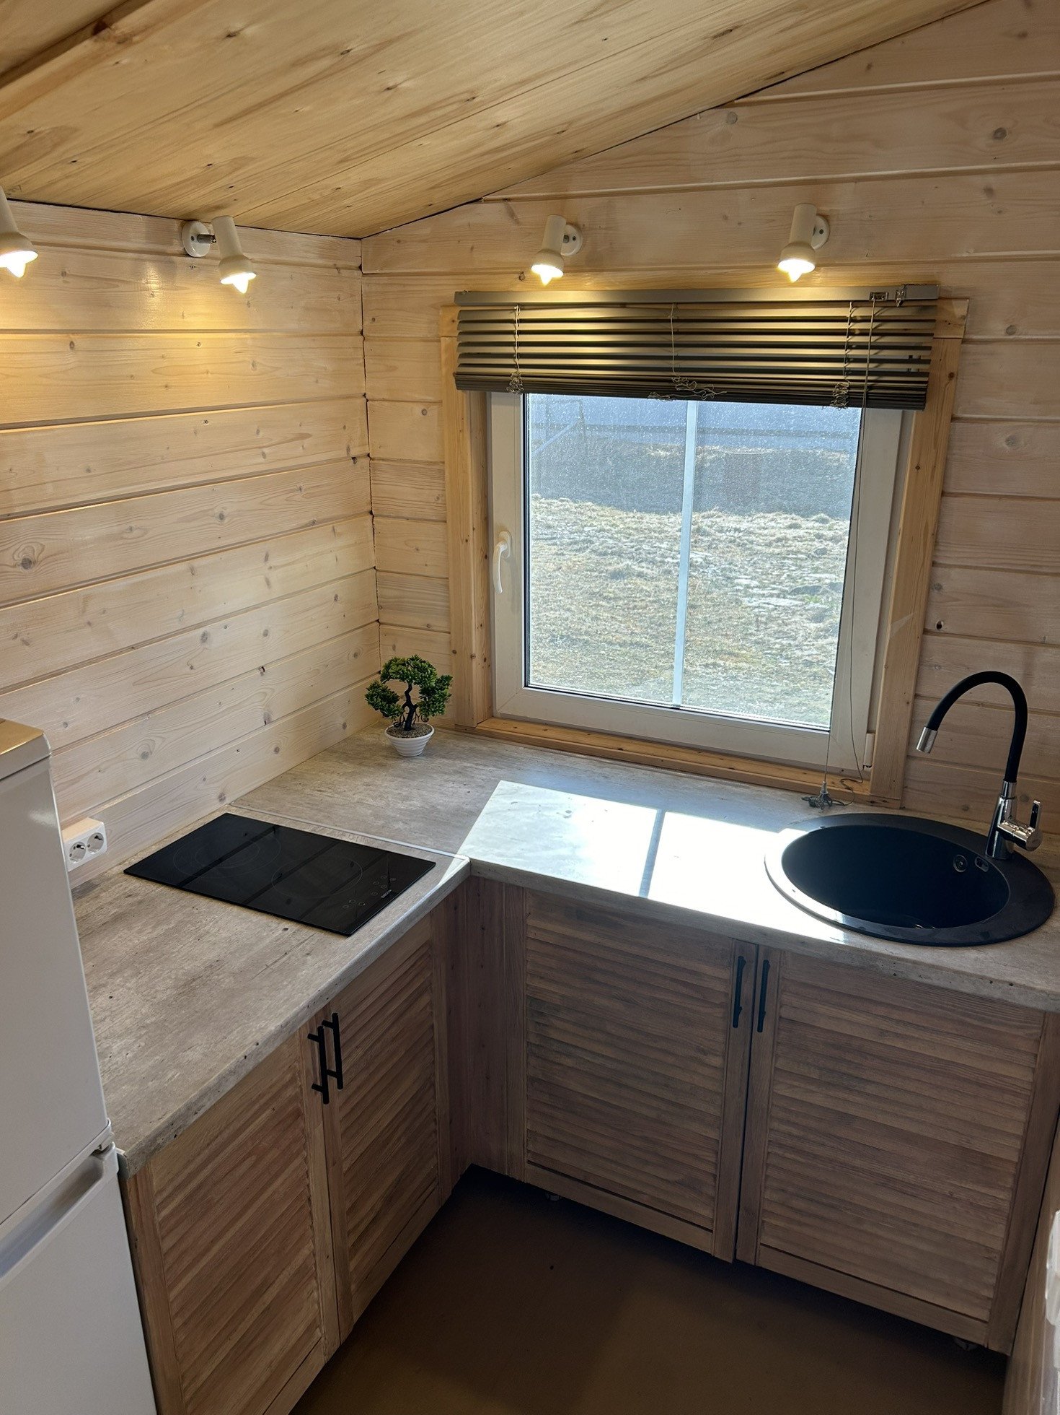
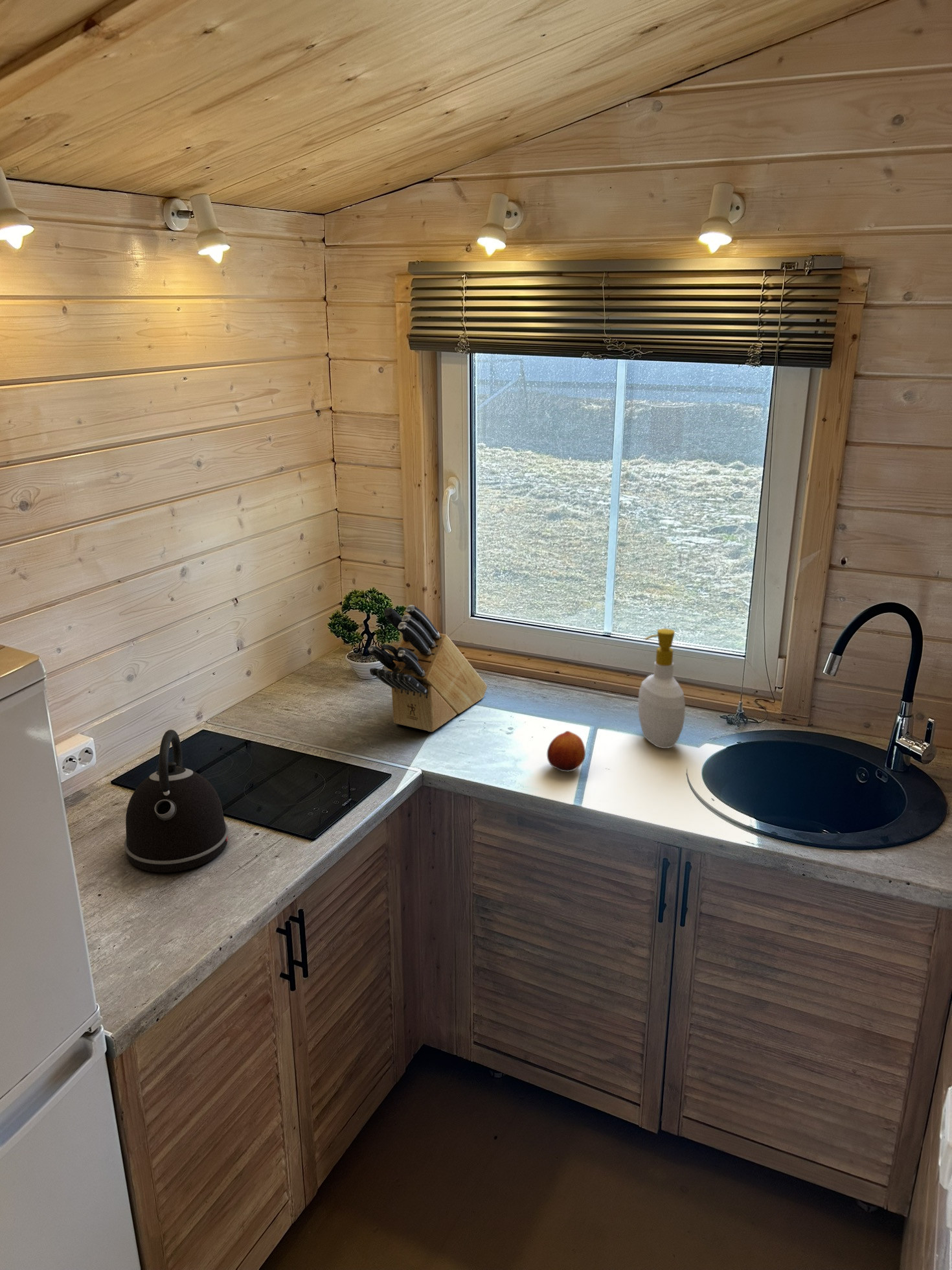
+ soap bottle [637,628,686,749]
+ fruit [547,730,586,772]
+ knife block [368,604,488,732]
+ kettle [124,729,229,873]
